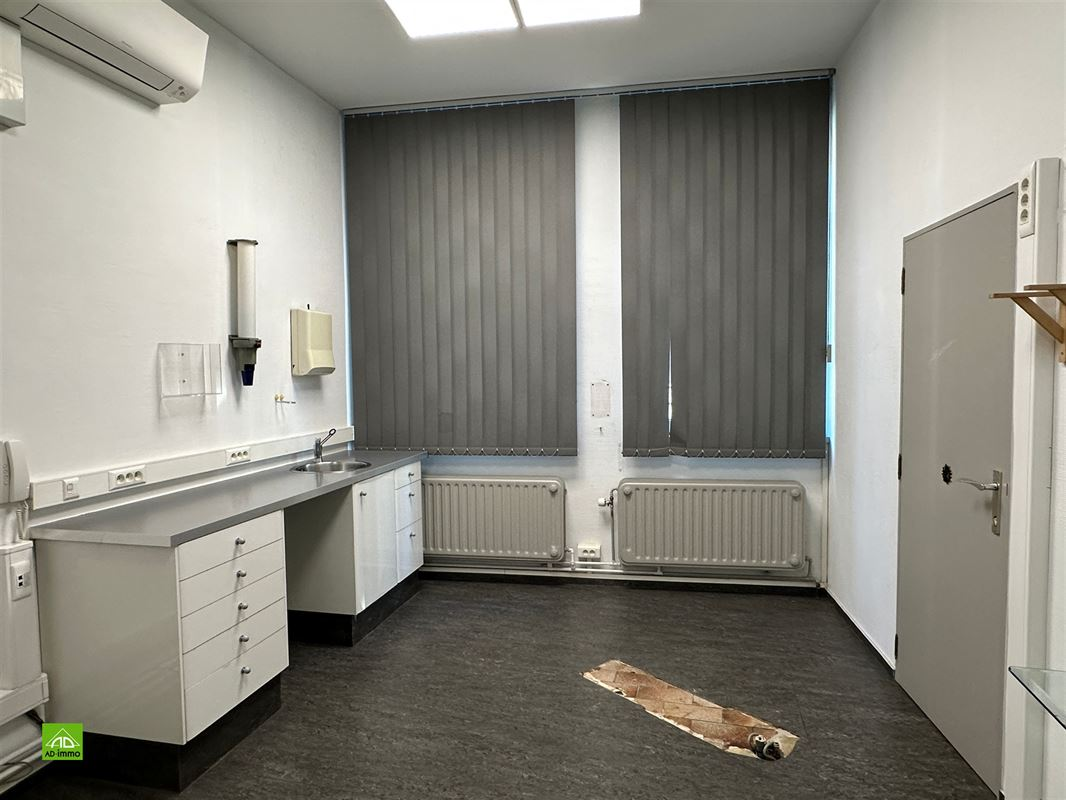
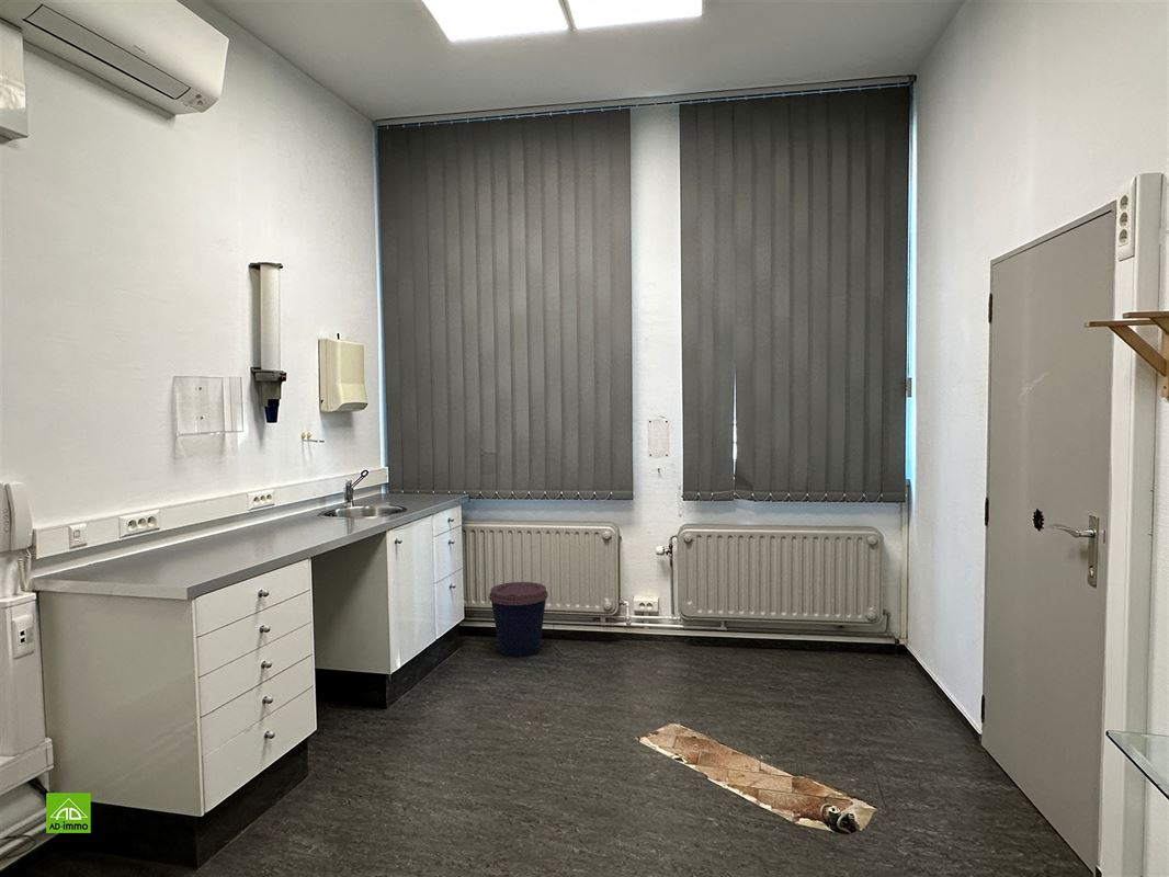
+ coffee cup [488,581,549,658]
